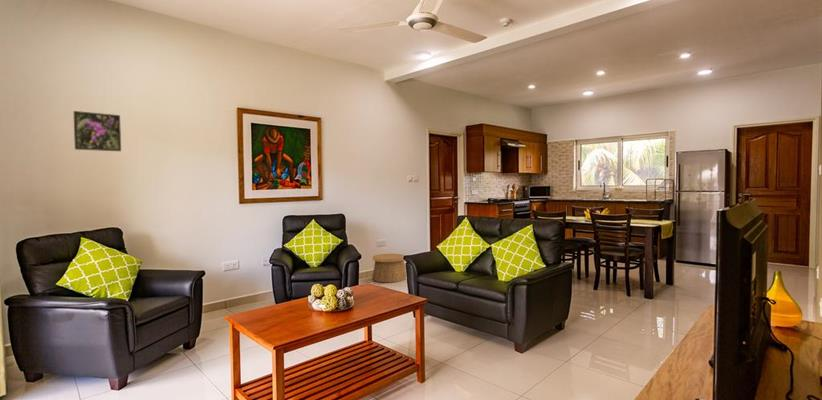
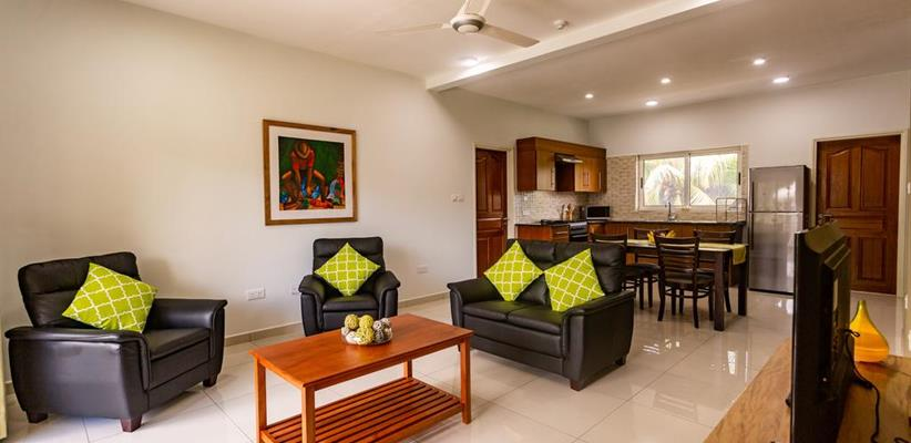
- basket [371,253,407,284]
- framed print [72,110,122,152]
